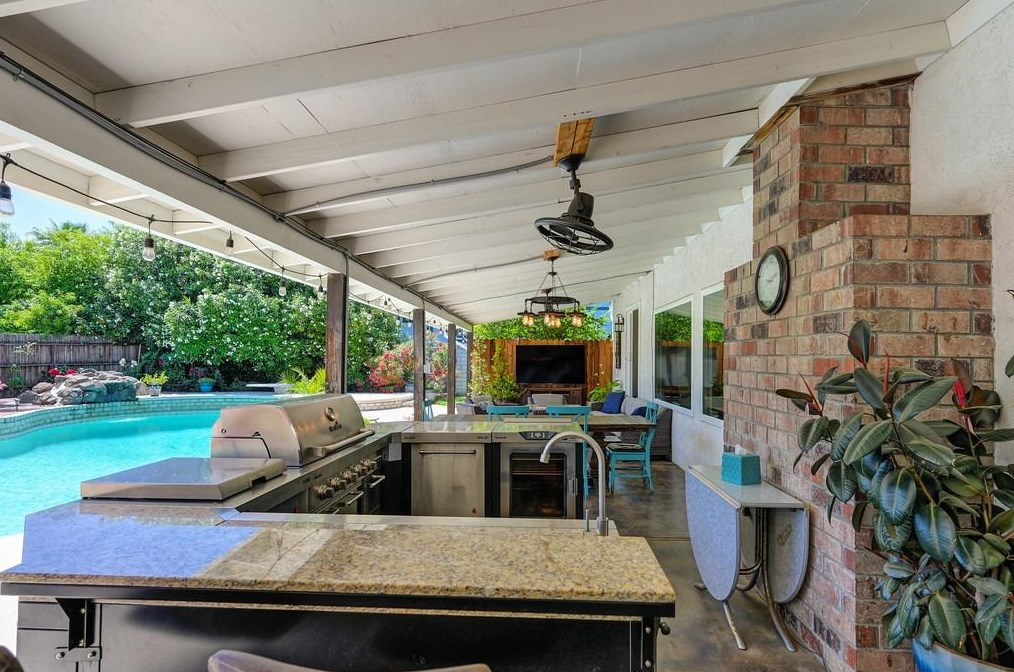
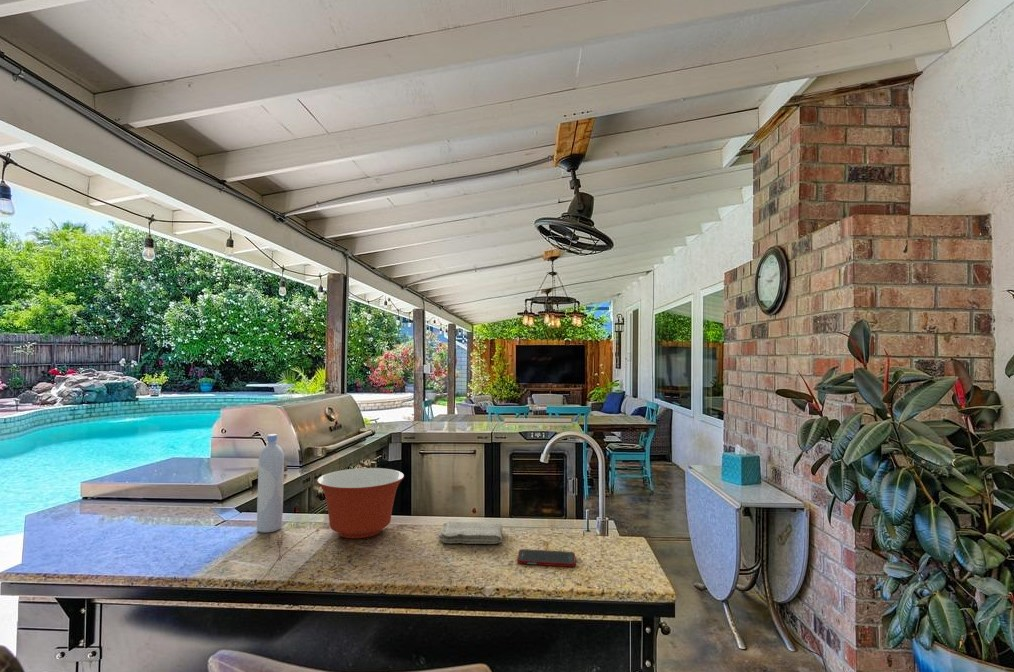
+ mixing bowl [316,467,405,539]
+ cell phone [516,548,576,568]
+ bottle [256,433,285,534]
+ washcloth [438,520,504,545]
